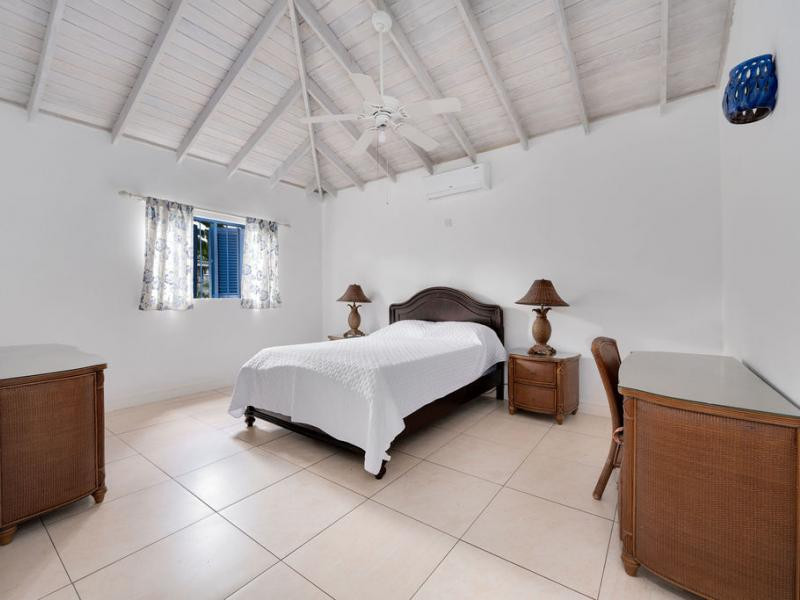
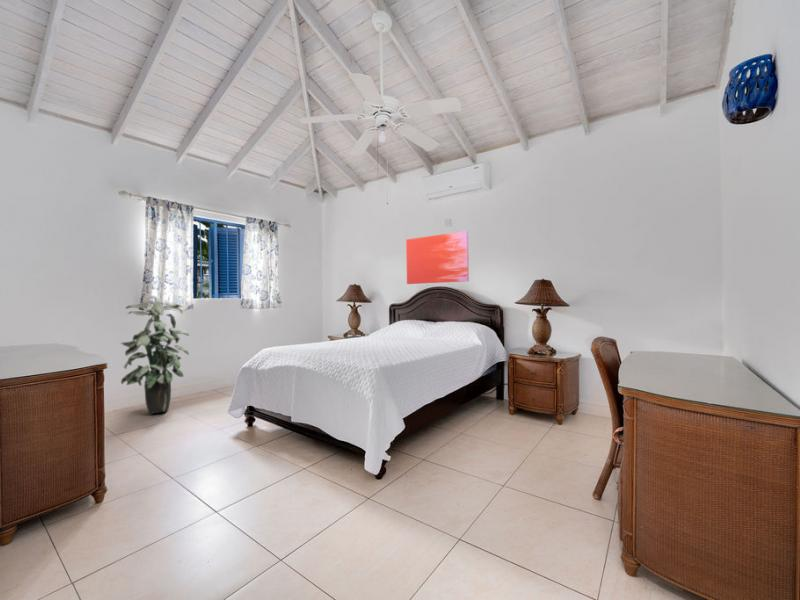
+ indoor plant [120,294,190,415]
+ wall art [405,230,470,285]
